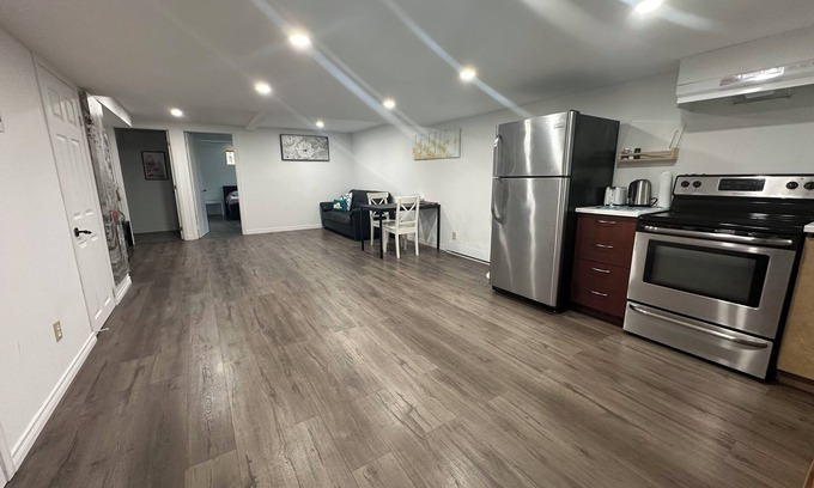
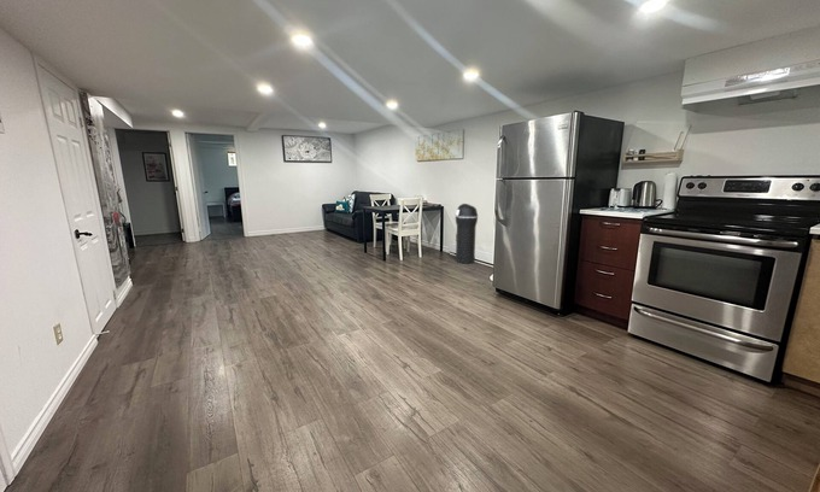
+ trash can [455,203,479,265]
